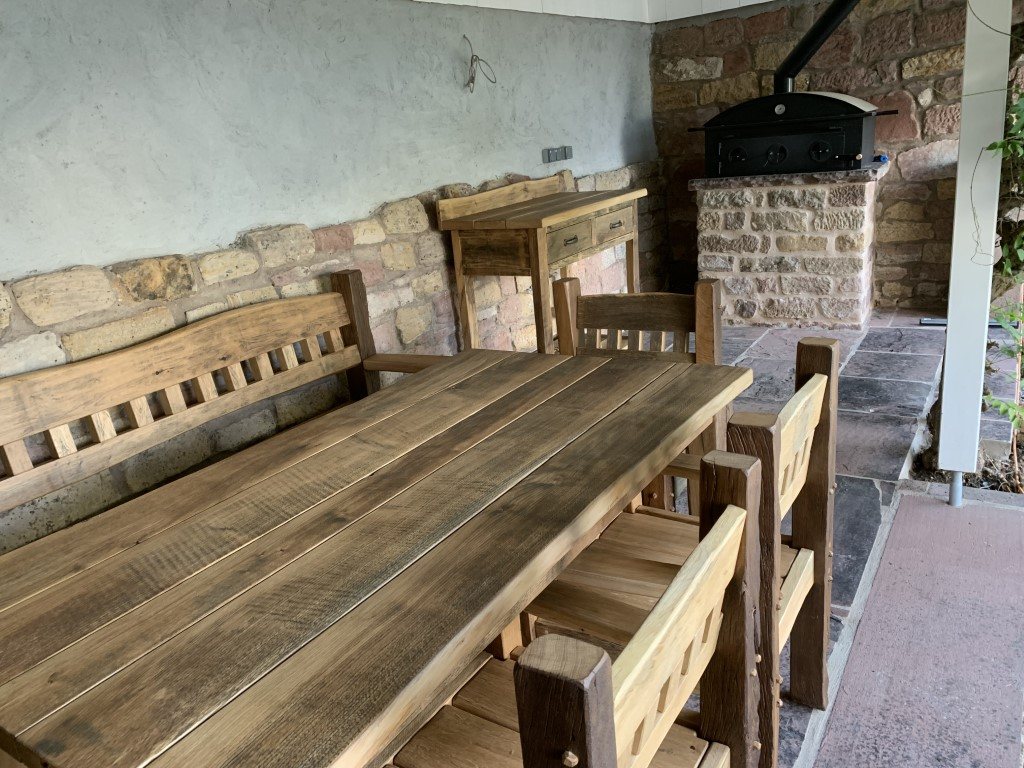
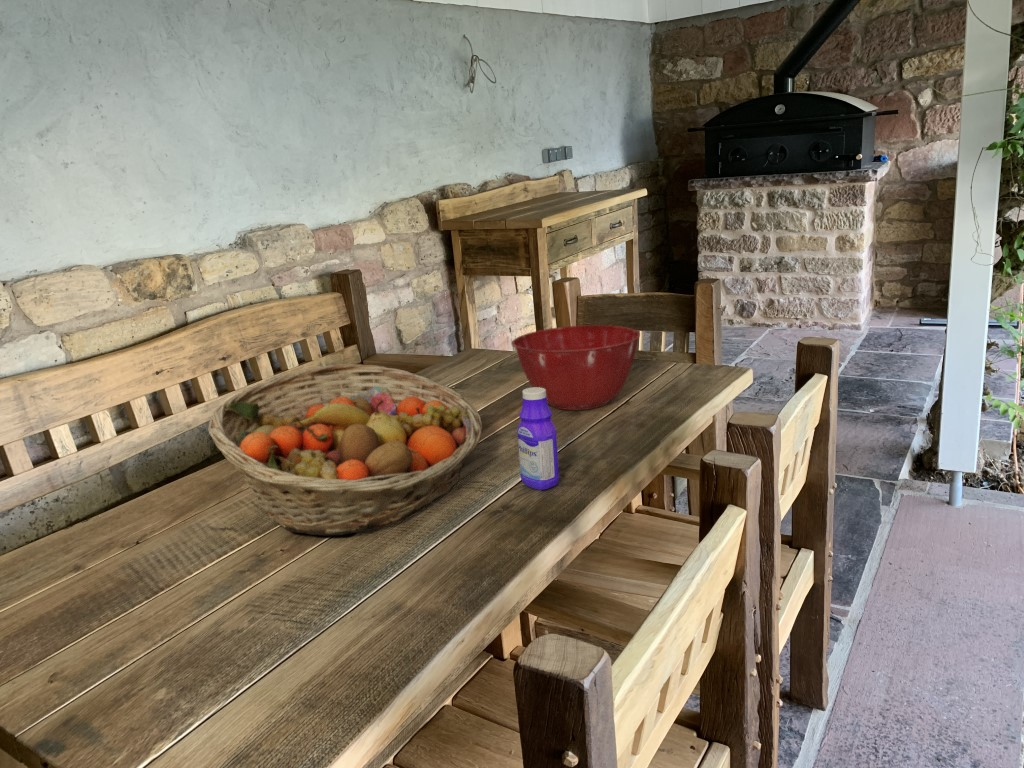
+ mixing bowl [511,324,641,411]
+ bottle [516,386,560,491]
+ fruit basket [207,363,484,536]
